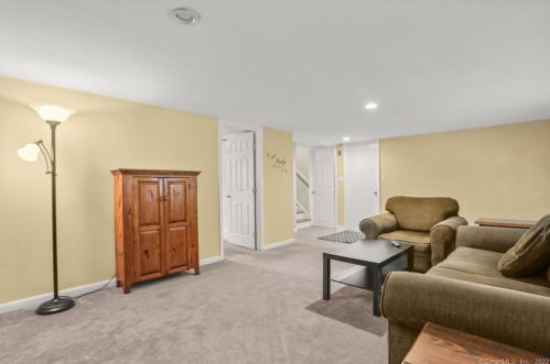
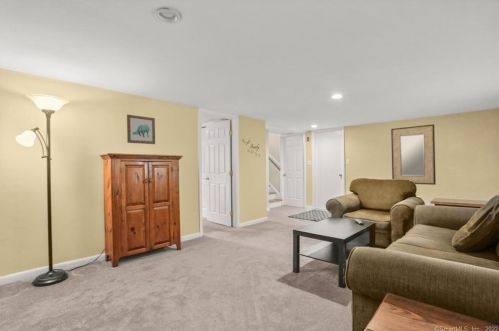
+ home mirror [390,123,437,186]
+ wall art [126,114,156,145]
